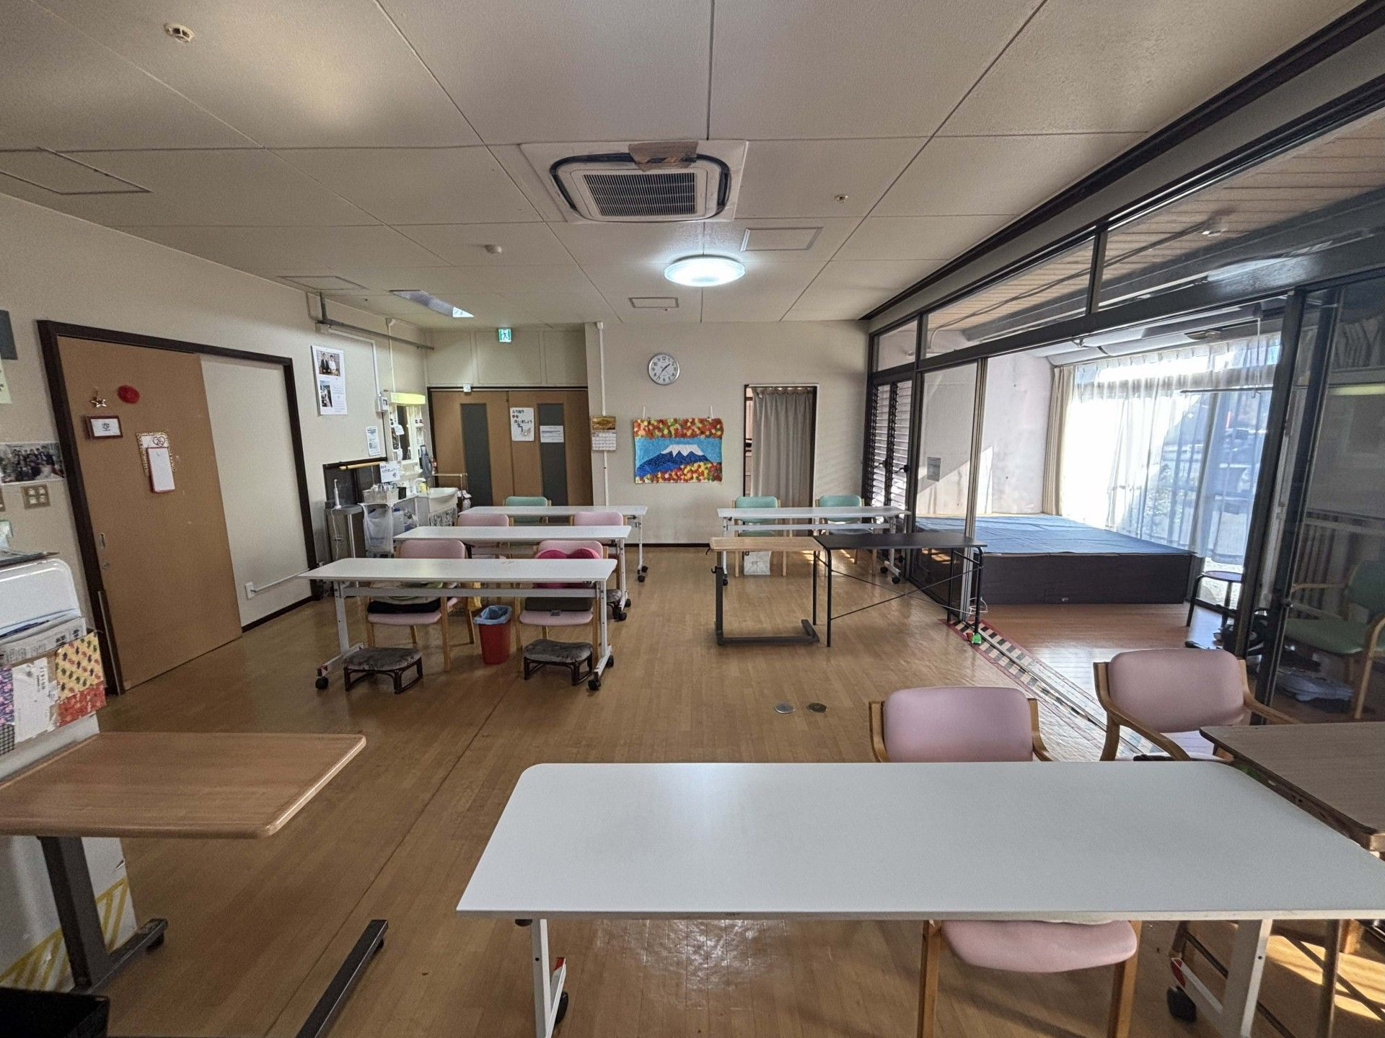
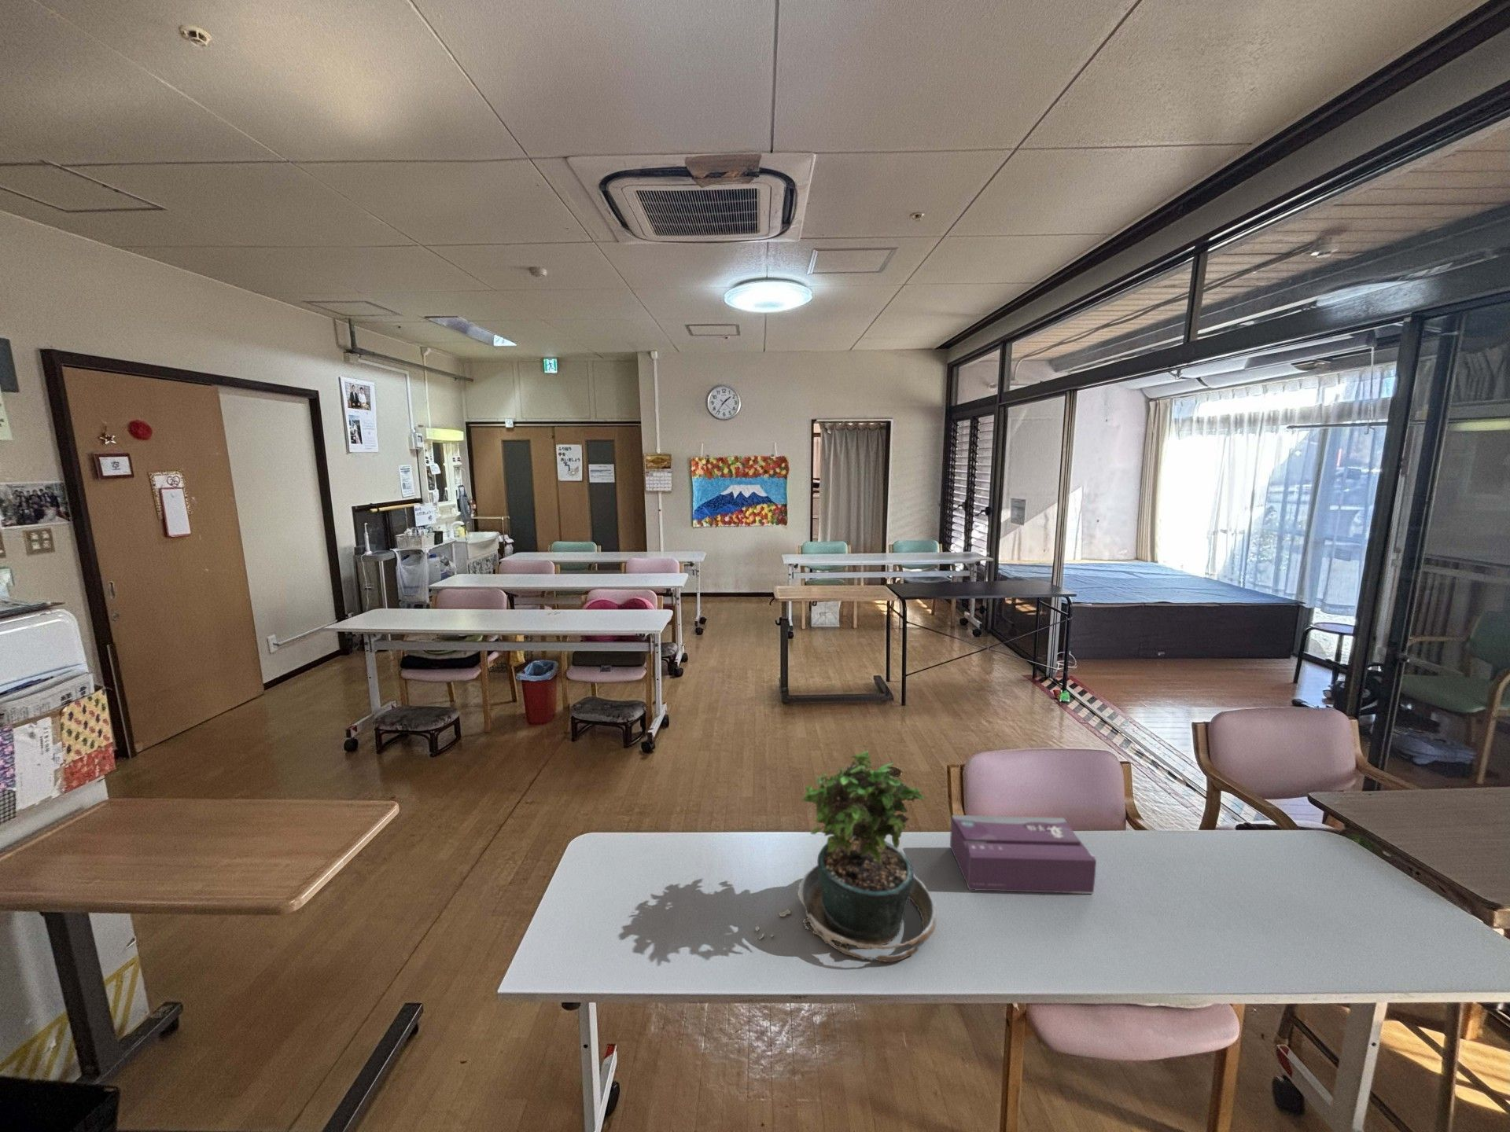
+ tissue box [949,815,1097,894]
+ potted plant [754,749,937,968]
